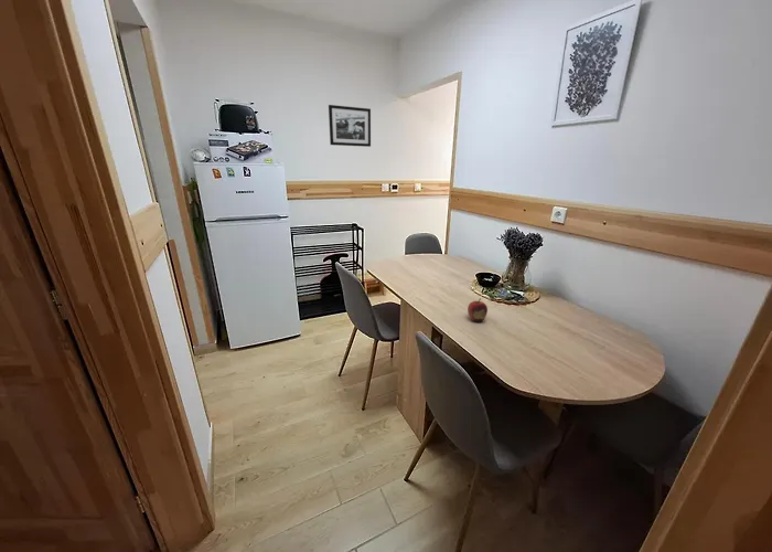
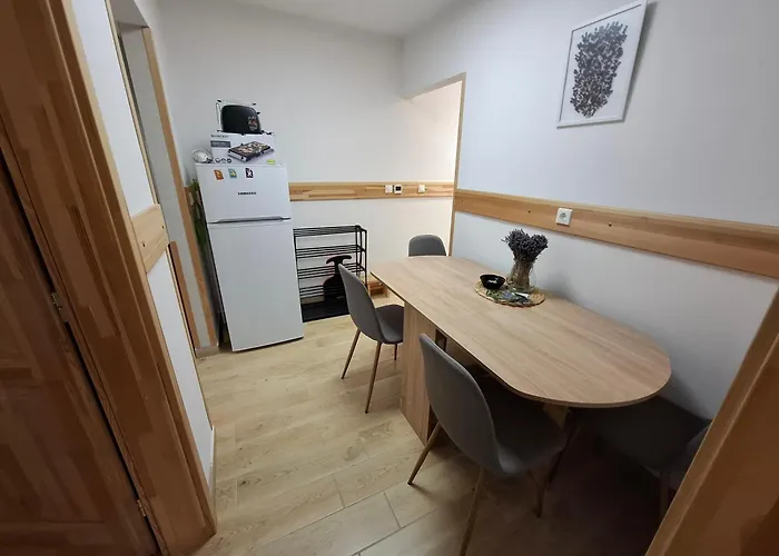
- picture frame [328,104,372,148]
- fruit [467,297,489,323]
